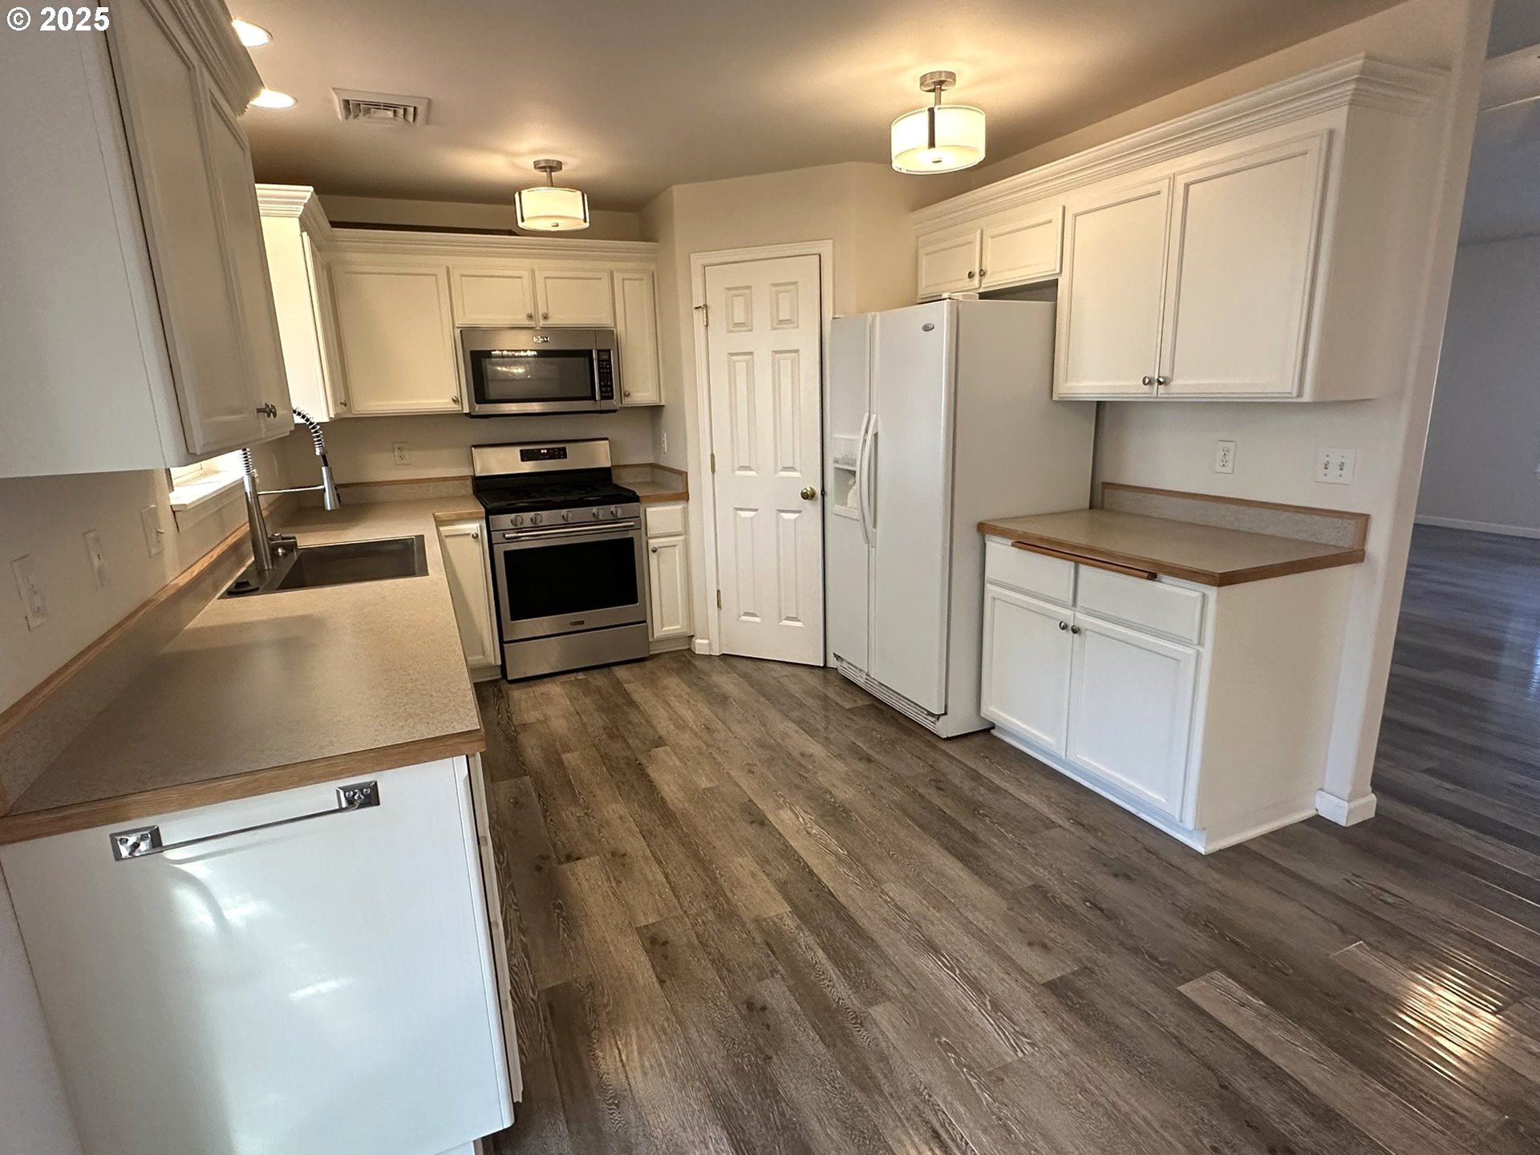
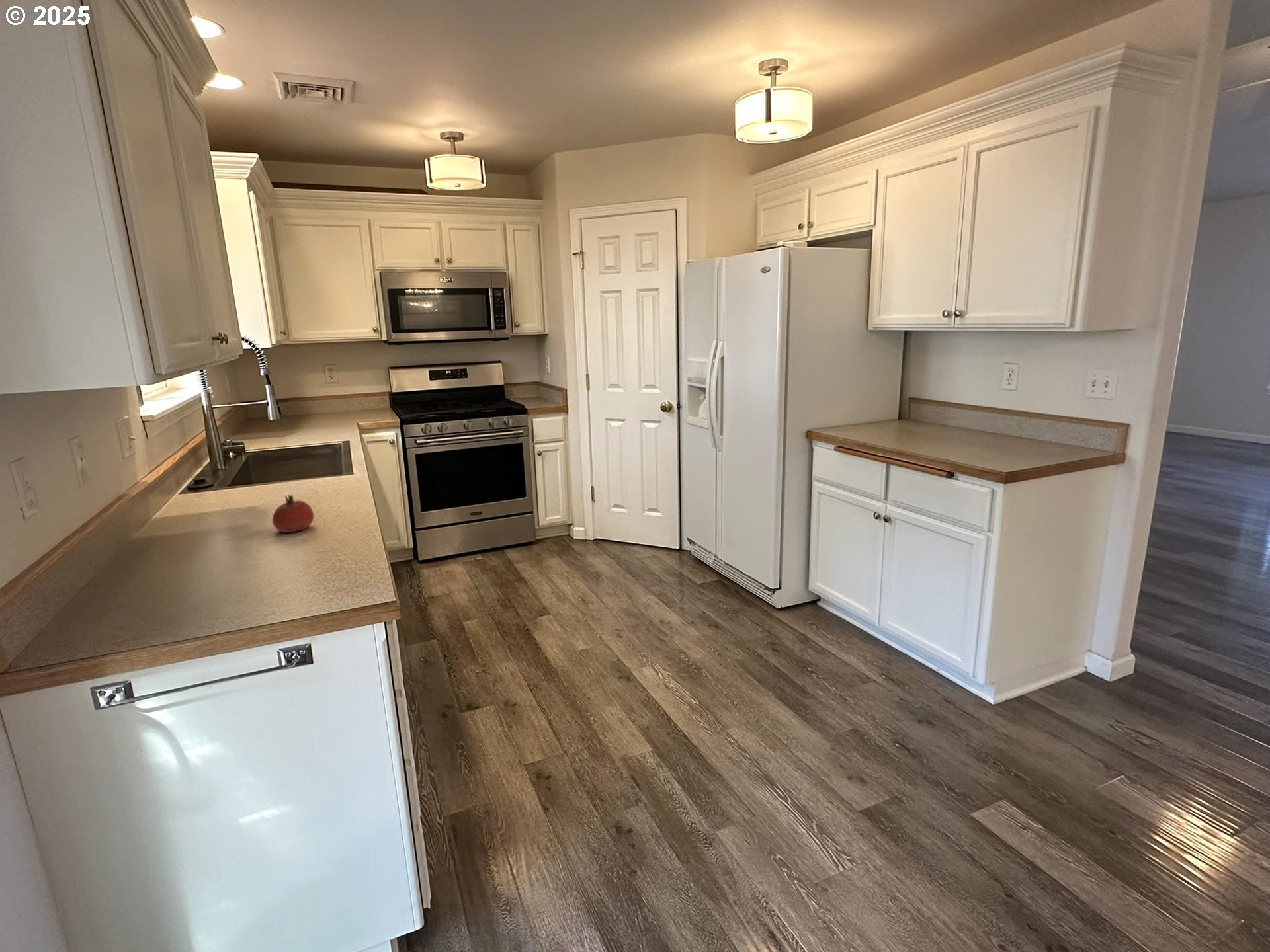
+ fruit [272,494,314,533]
